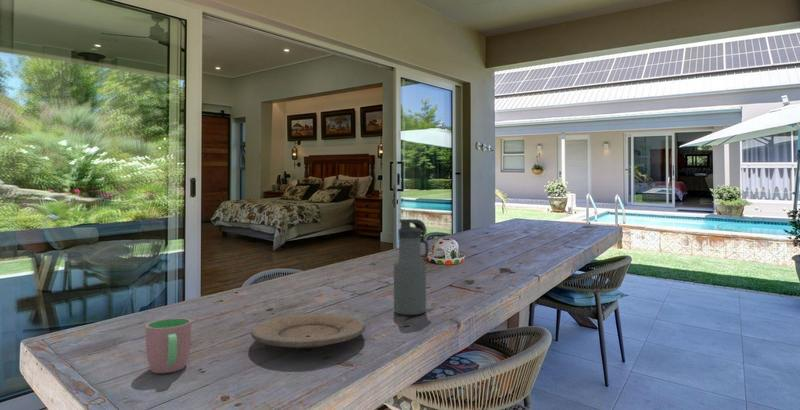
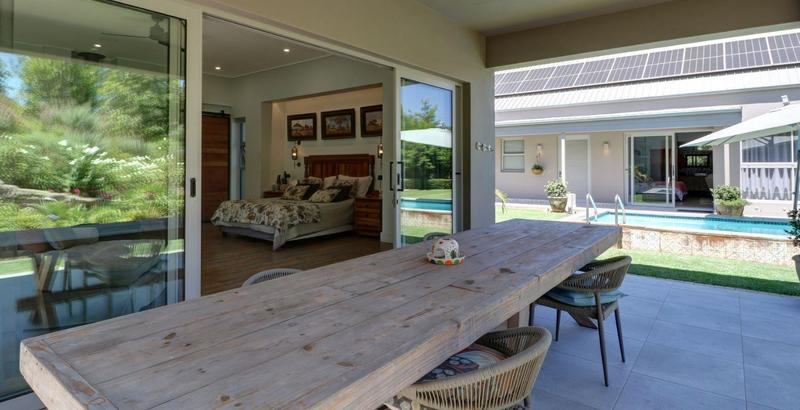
- cup [145,317,192,374]
- plate [250,312,366,349]
- water bottle [393,218,429,316]
